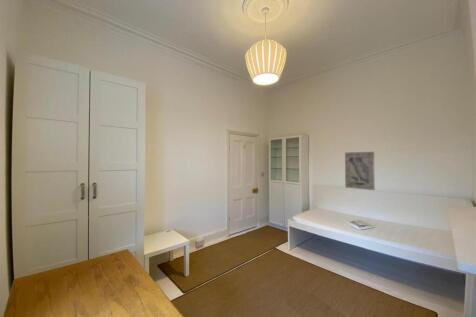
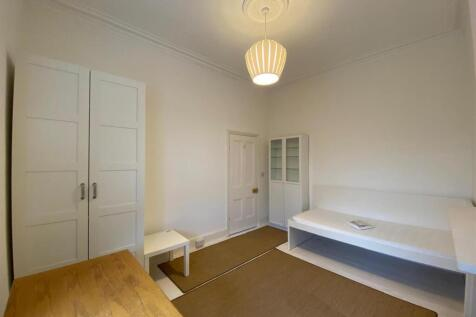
- wall art [344,151,376,191]
